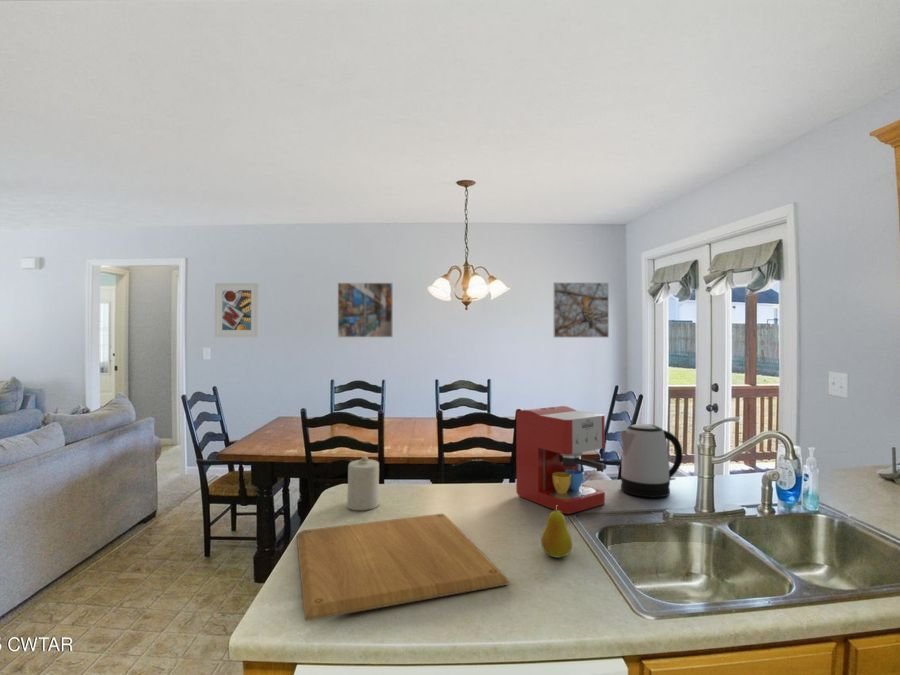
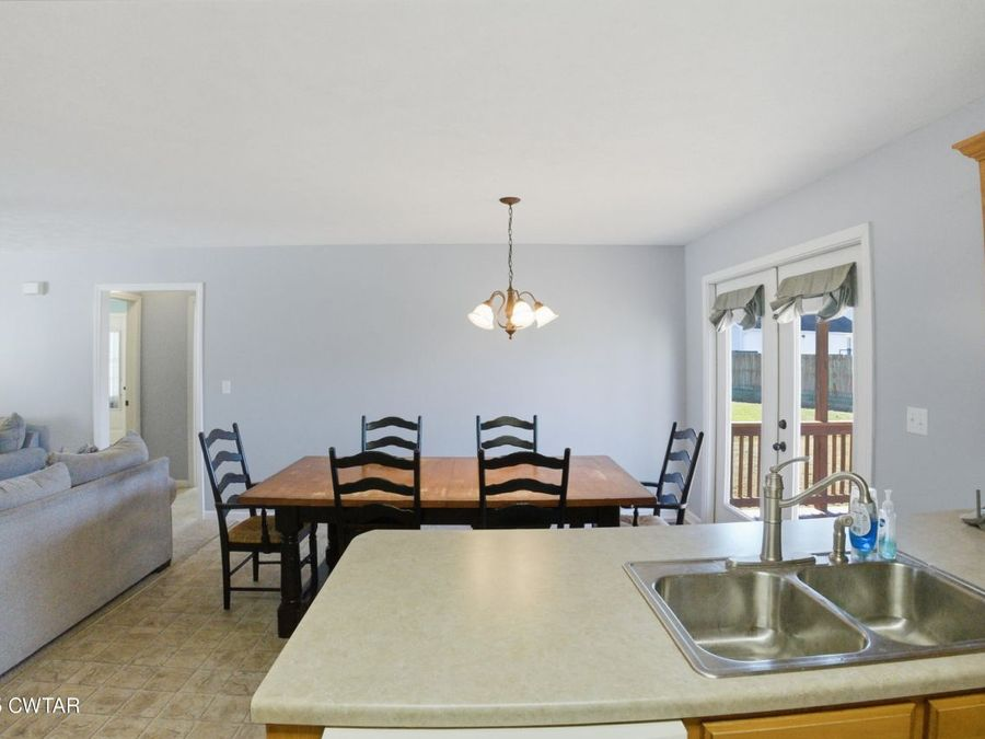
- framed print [214,282,260,338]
- chopping board [296,512,511,622]
- kettle [619,423,684,499]
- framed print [552,281,610,338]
- fruit [540,505,573,559]
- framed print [337,282,394,338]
- coffee maker [515,405,607,515]
- candle [346,455,380,511]
